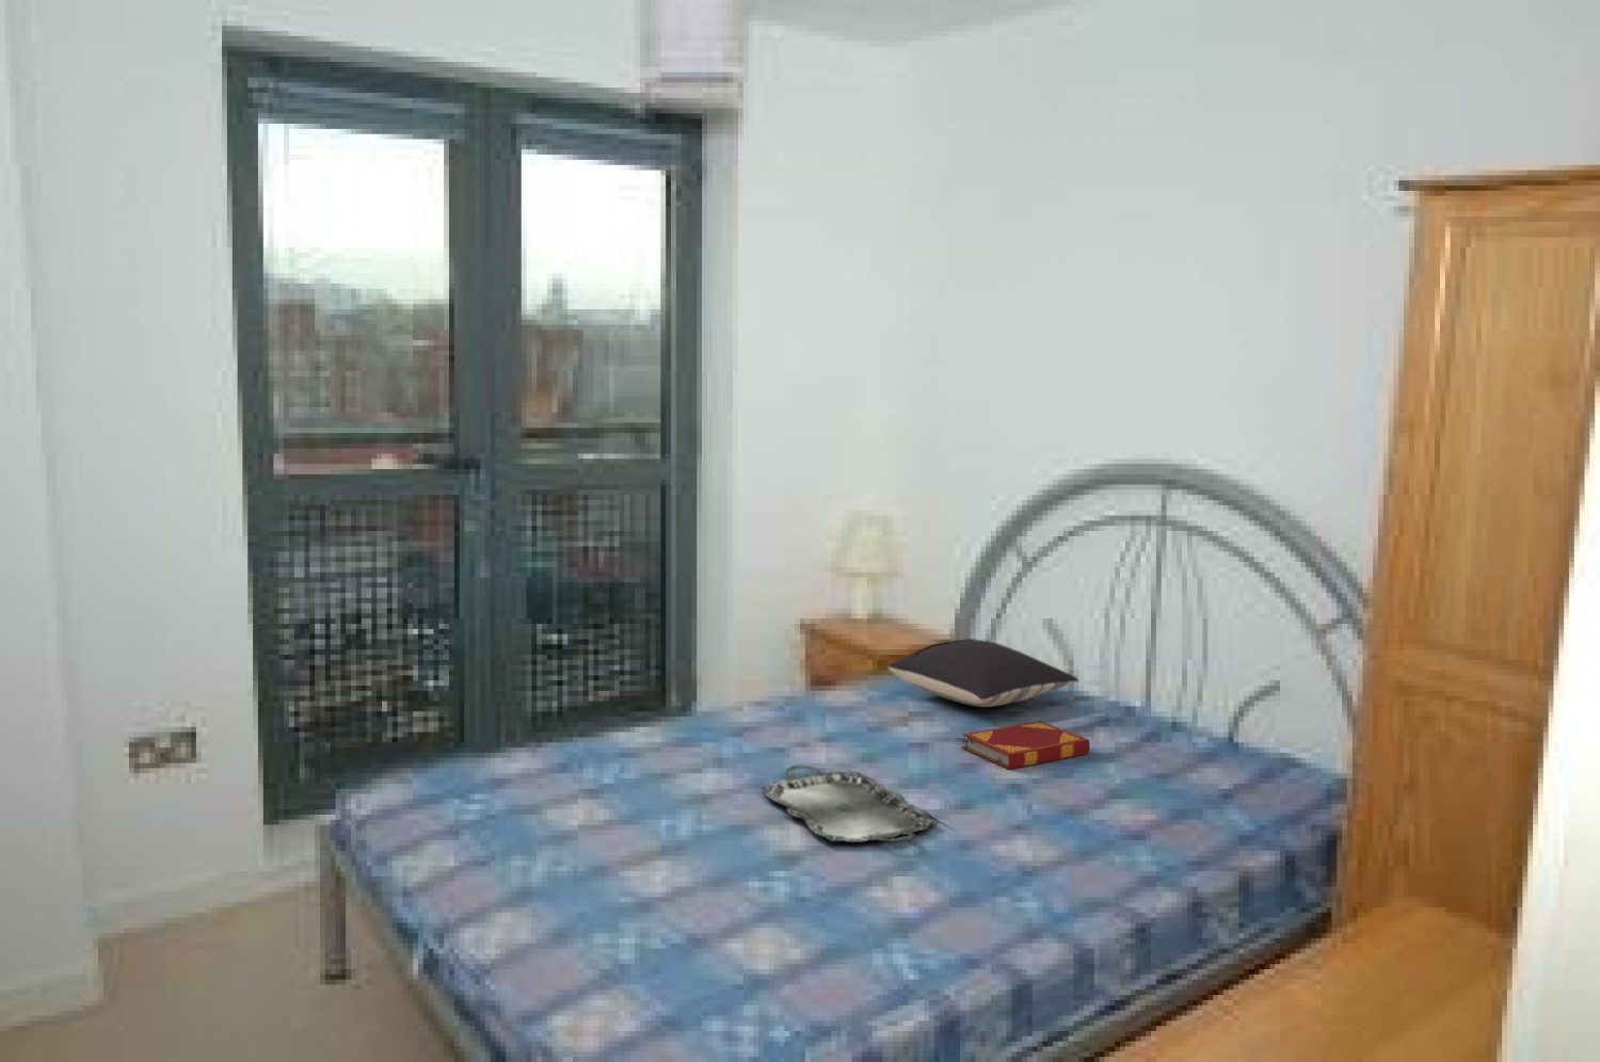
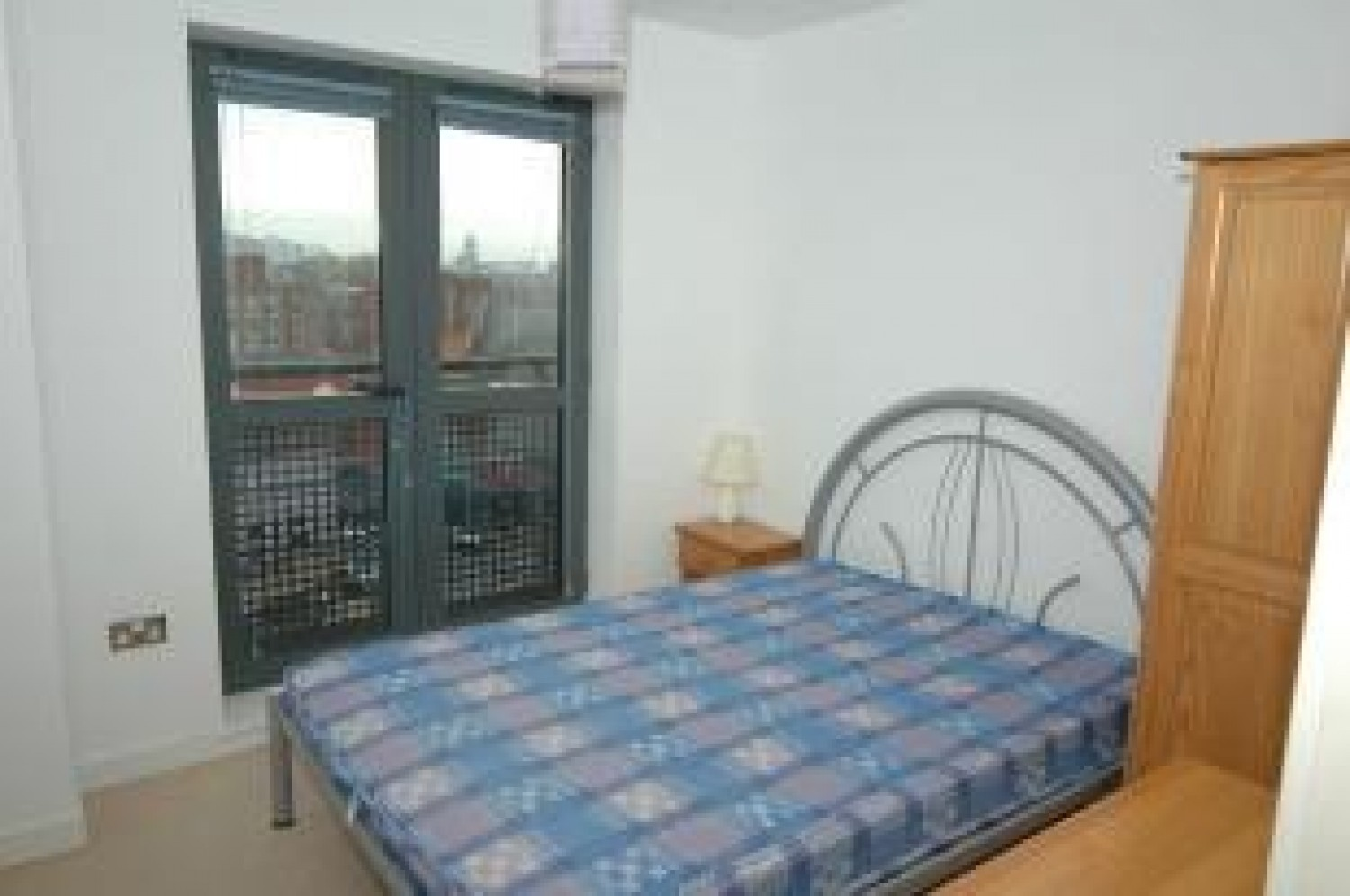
- pillow [888,638,1080,708]
- hardback book [961,719,1092,770]
- serving tray [760,764,939,844]
